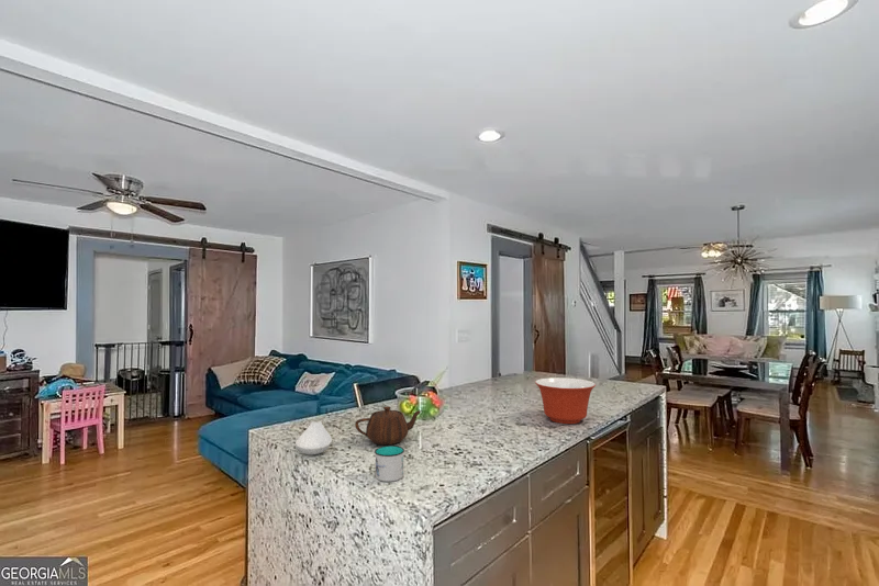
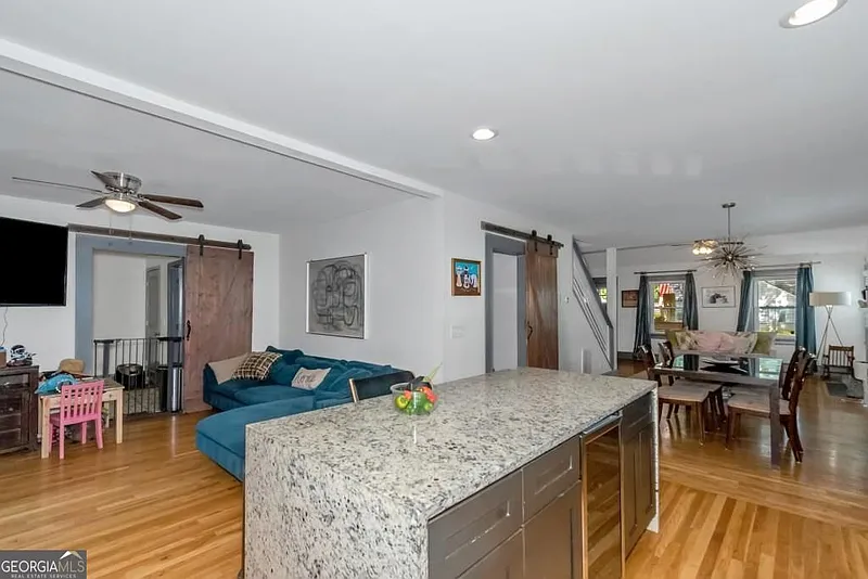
- mug [374,444,405,483]
- mixing bowl [534,376,597,425]
- teapot [354,405,423,446]
- spoon rest [294,420,333,457]
